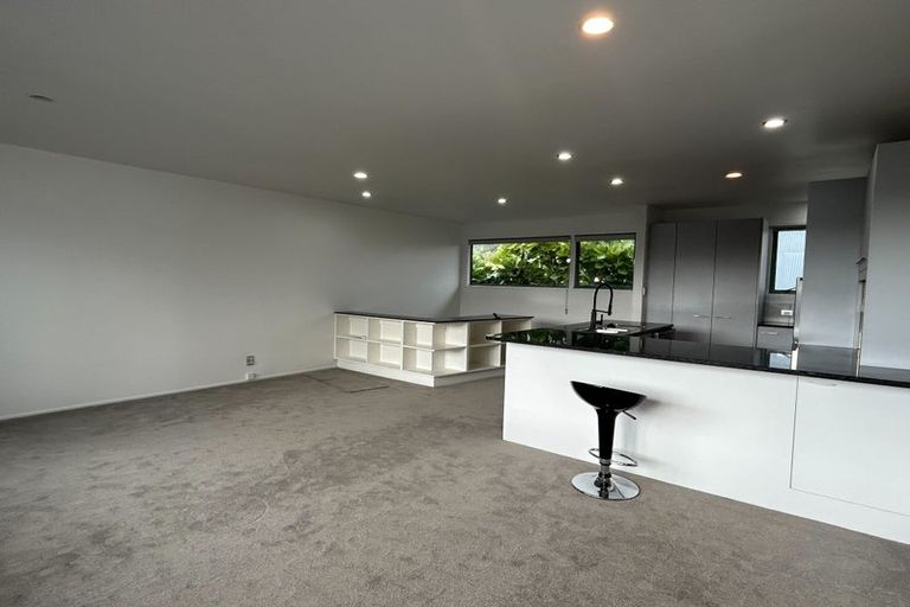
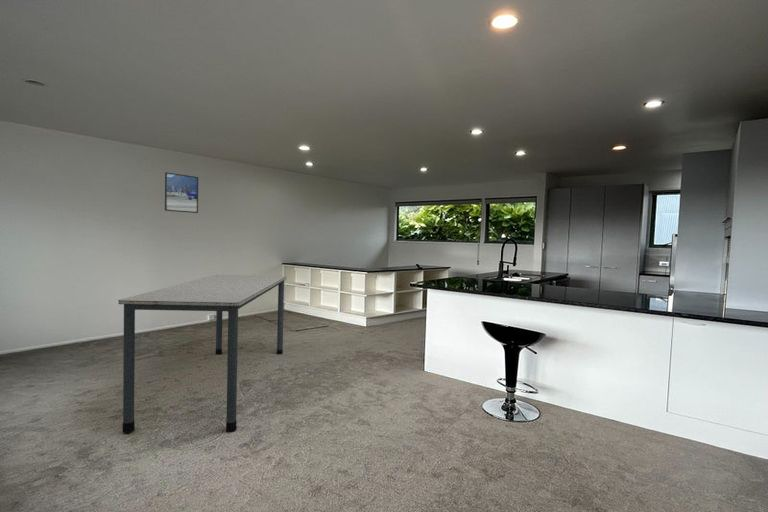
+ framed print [164,171,199,214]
+ dining table [117,274,287,433]
